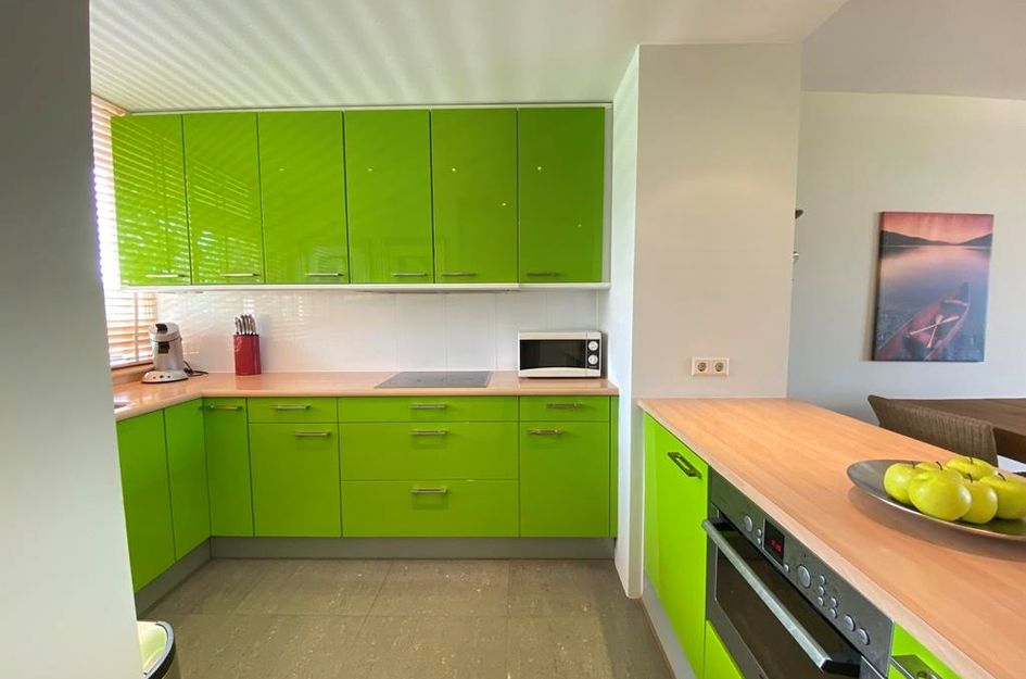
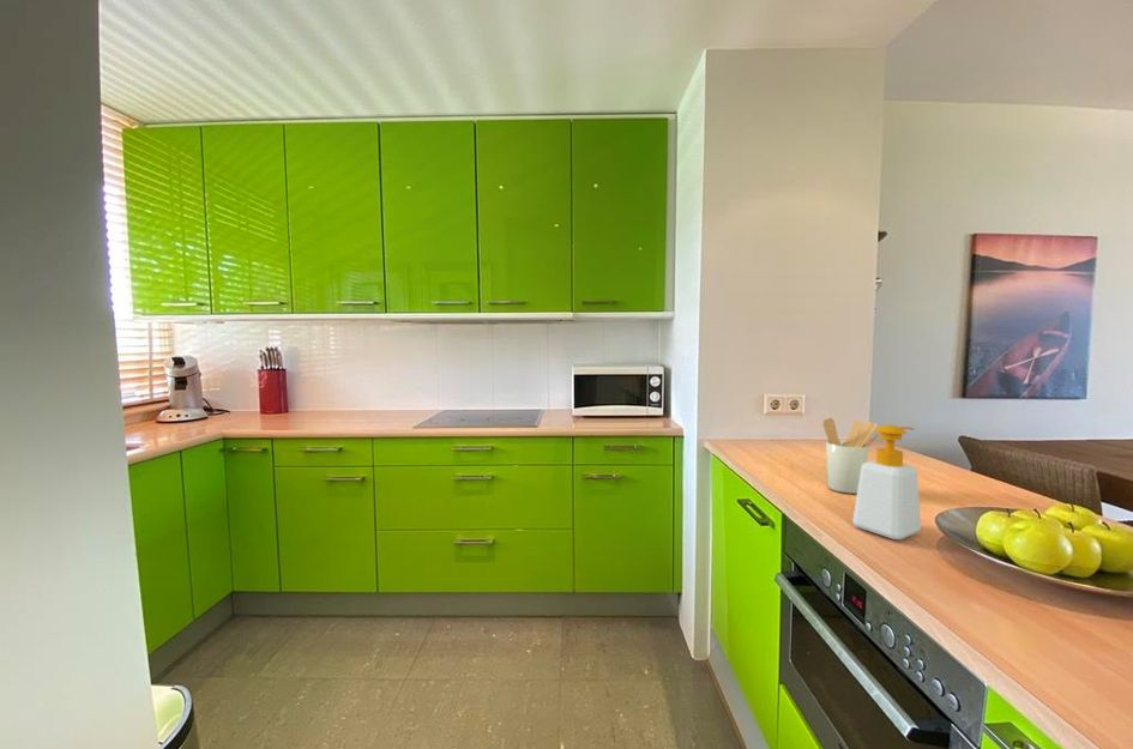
+ utensil holder [821,417,880,495]
+ soap bottle [851,424,922,540]
